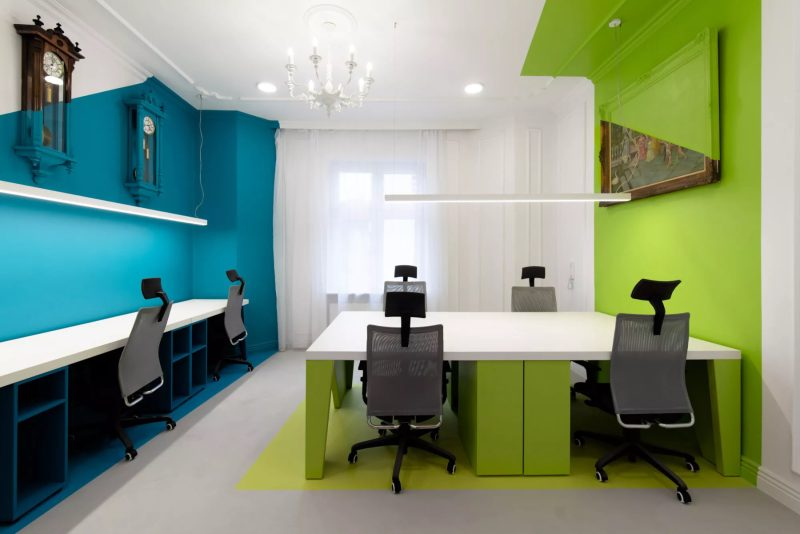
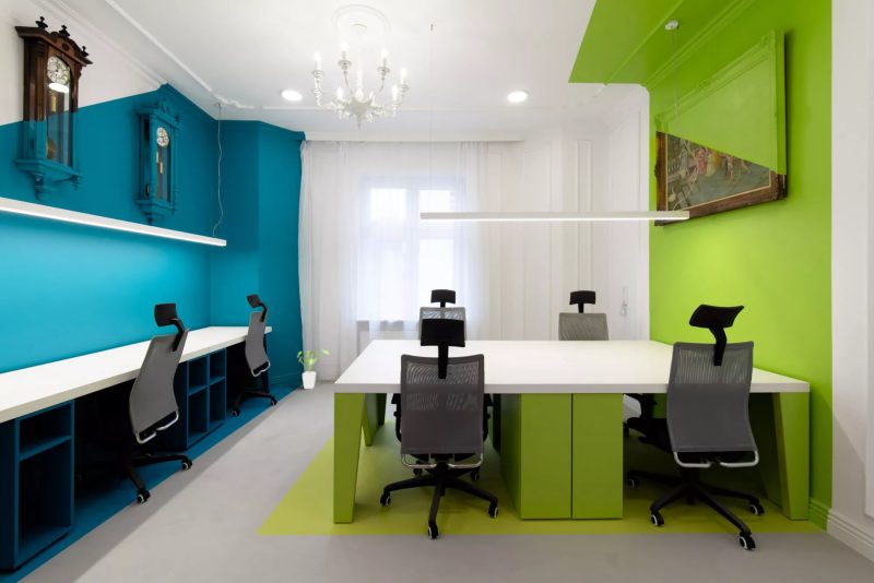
+ house plant [296,347,330,390]
